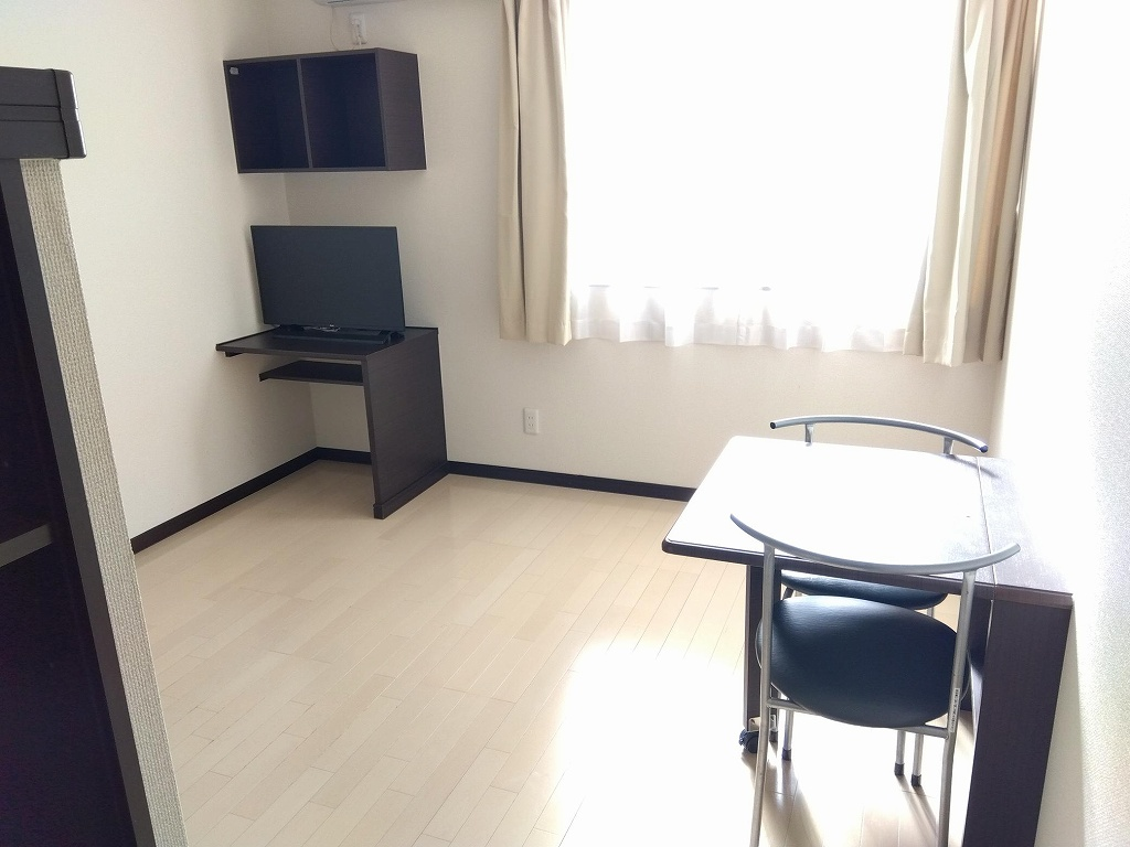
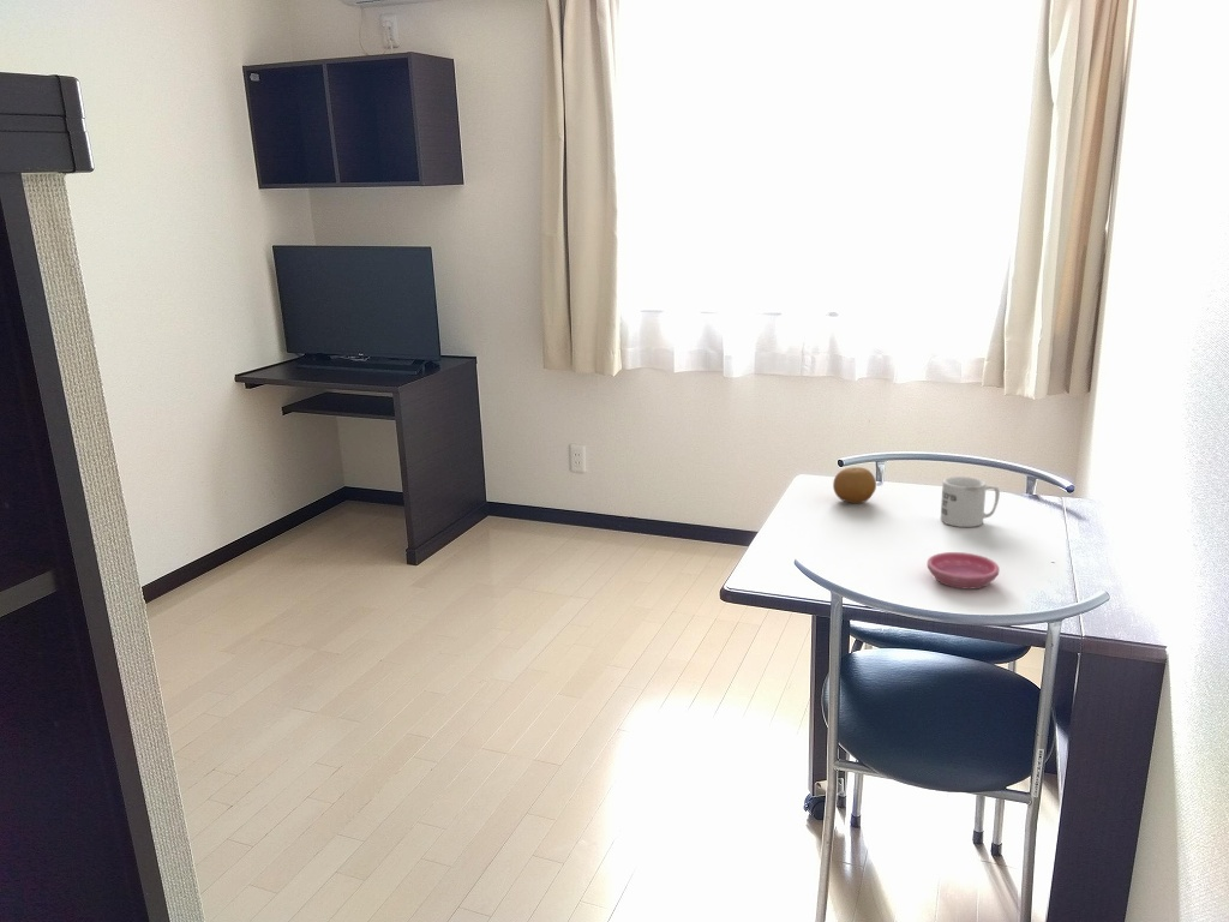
+ fruit [832,466,877,504]
+ mug [940,475,1001,528]
+ saucer [927,551,1001,591]
